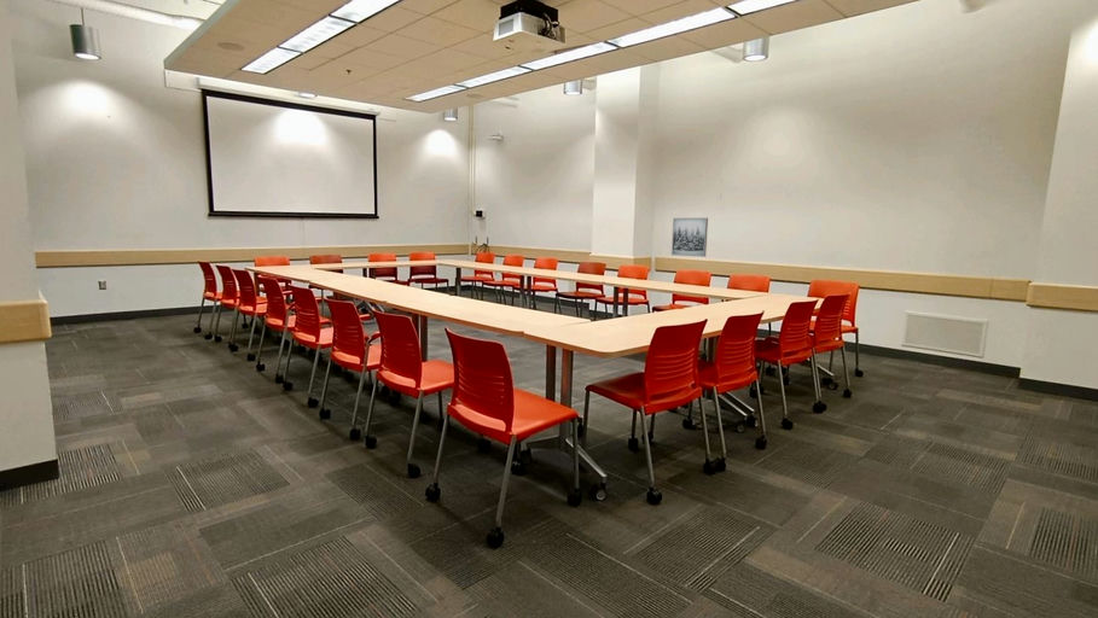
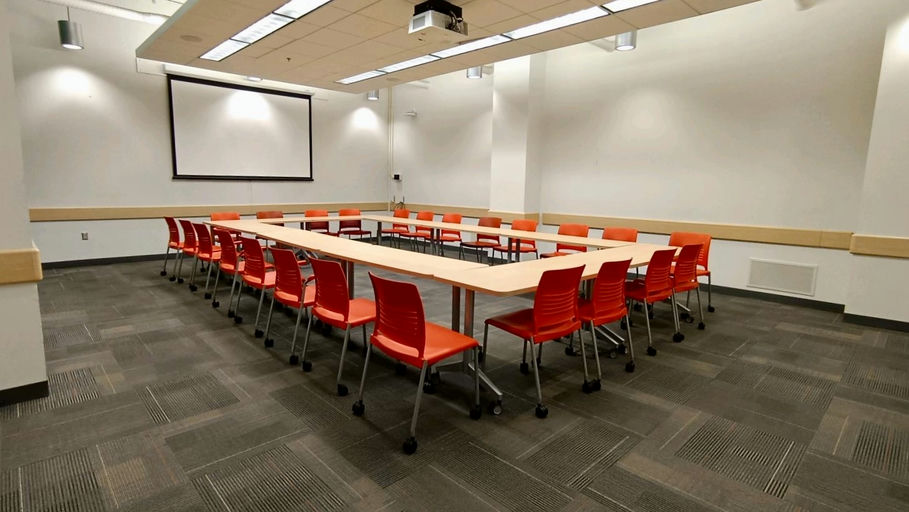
- wall art [670,216,709,258]
